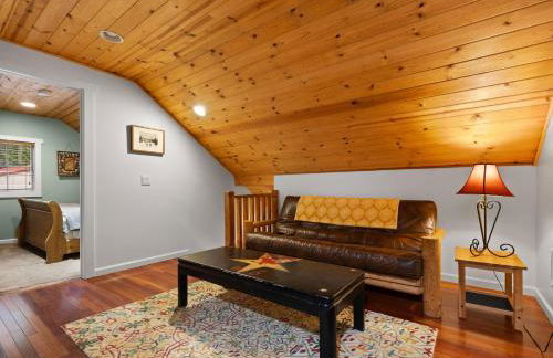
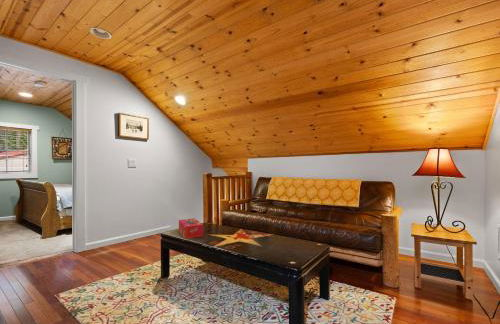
+ tissue box [178,217,204,240]
